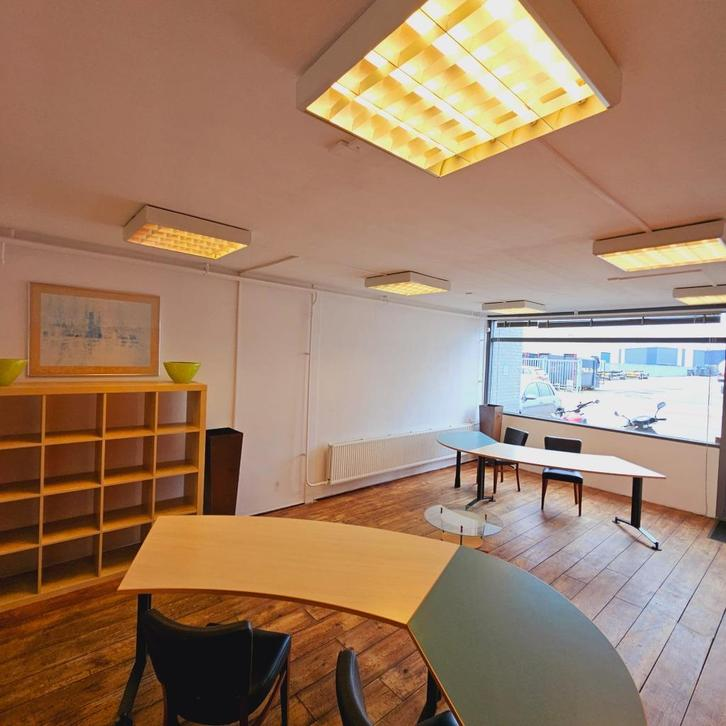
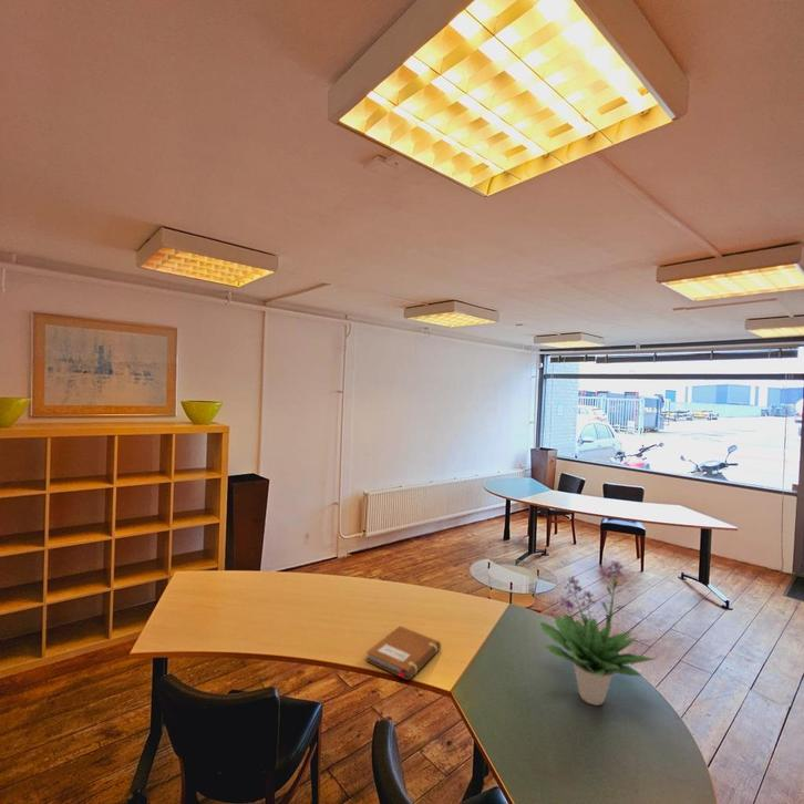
+ potted plant [538,559,657,707]
+ notebook [365,625,442,681]
